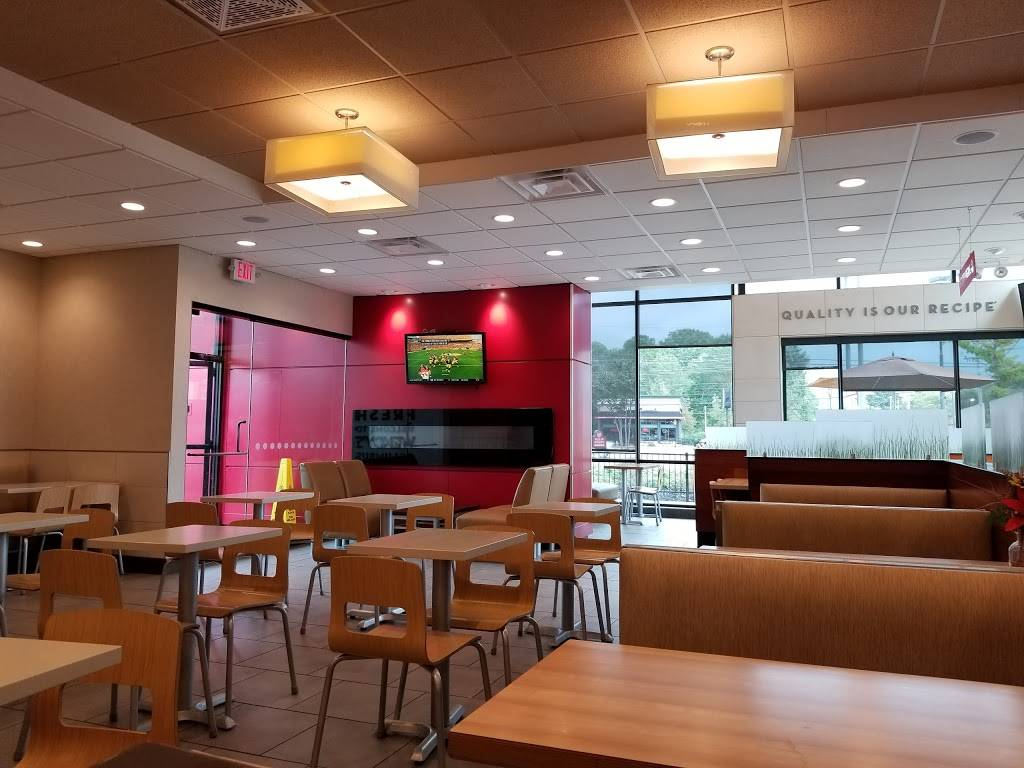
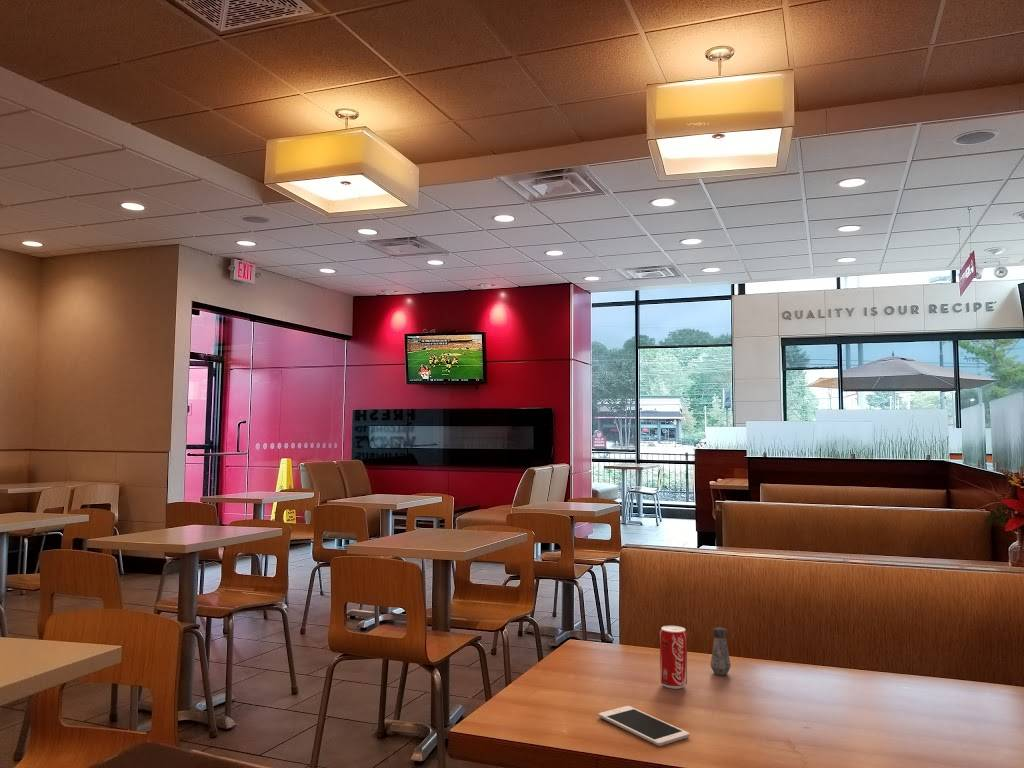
+ soda can [659,625,688,690]
+ cell phone [597,705,690,747]
+ salt shaker [709,626,732,676]
